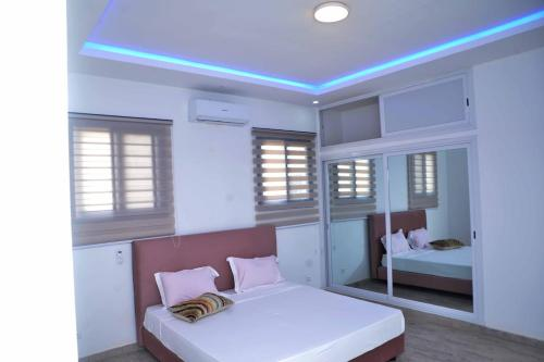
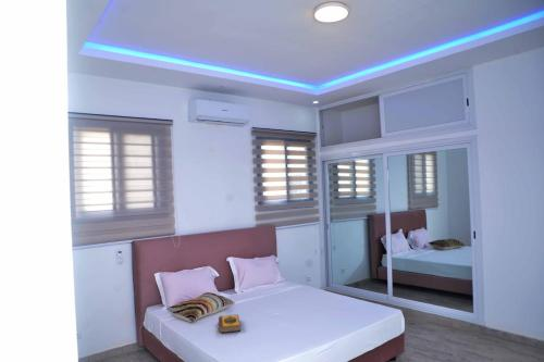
+ hardback book [218,313,242,334]
